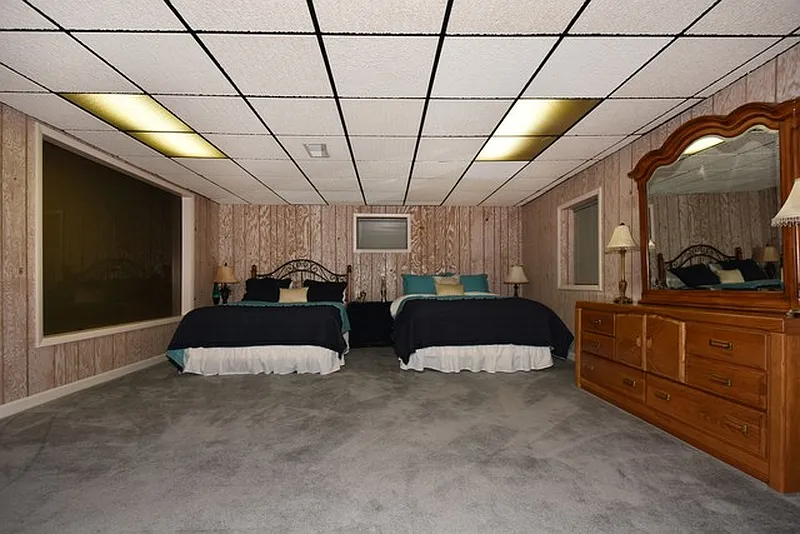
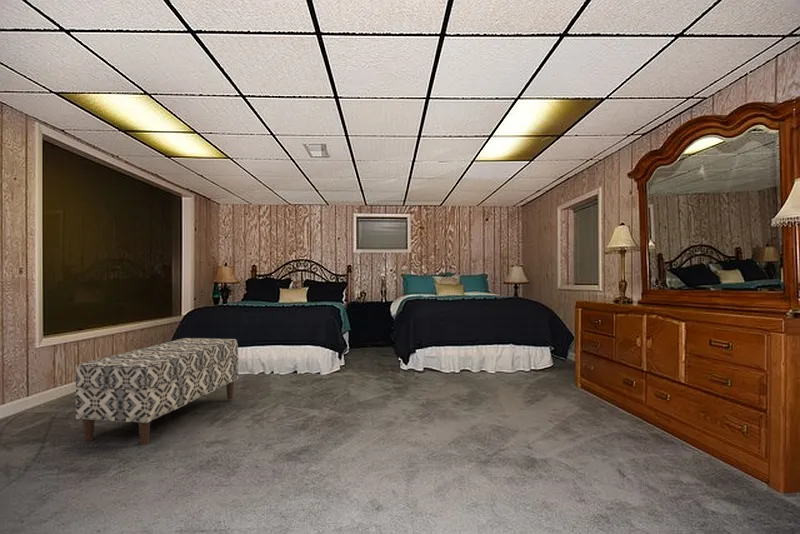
+ bench [75,337,239,446]
